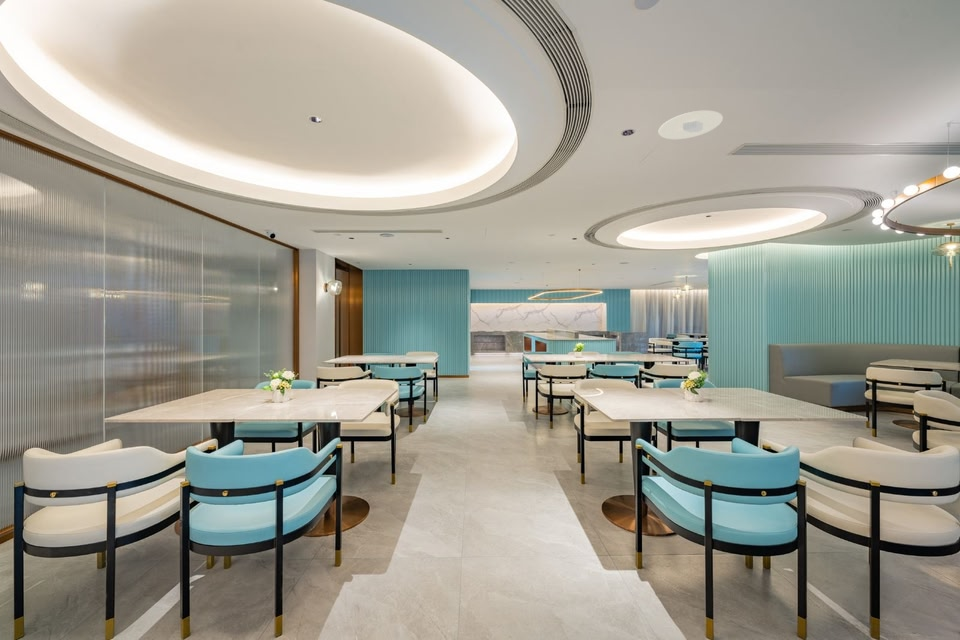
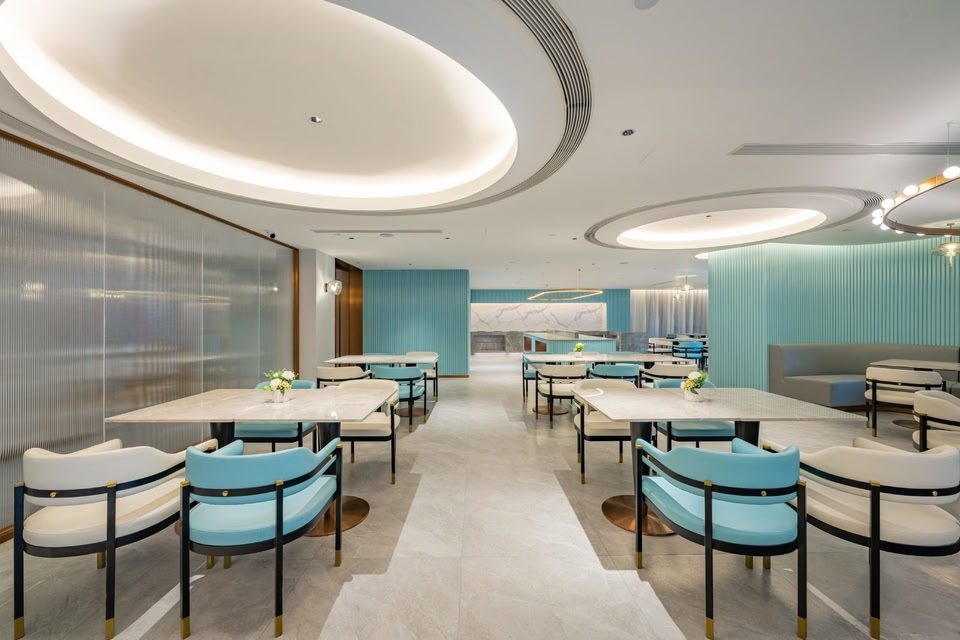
- recessed light [658,109,724,140]
